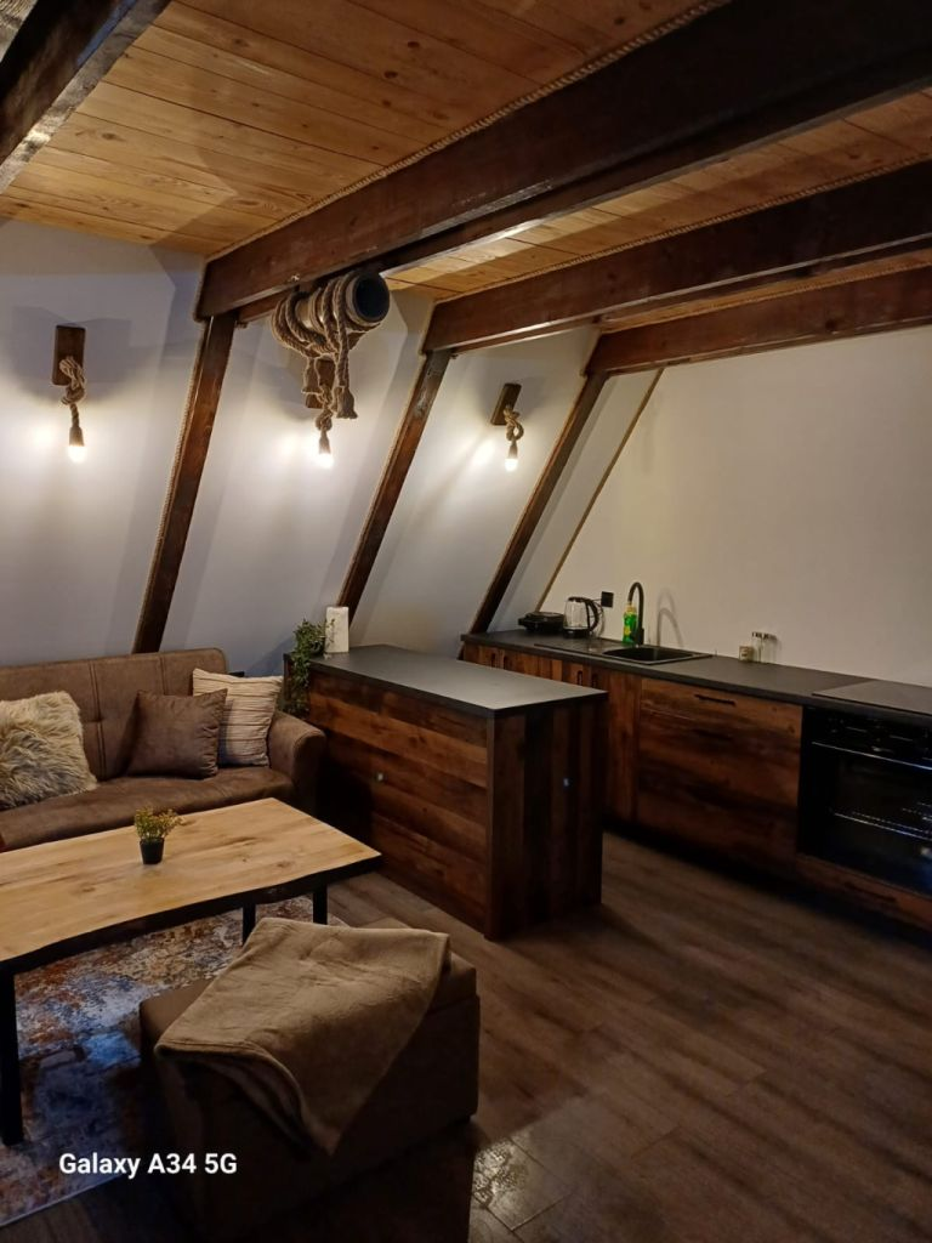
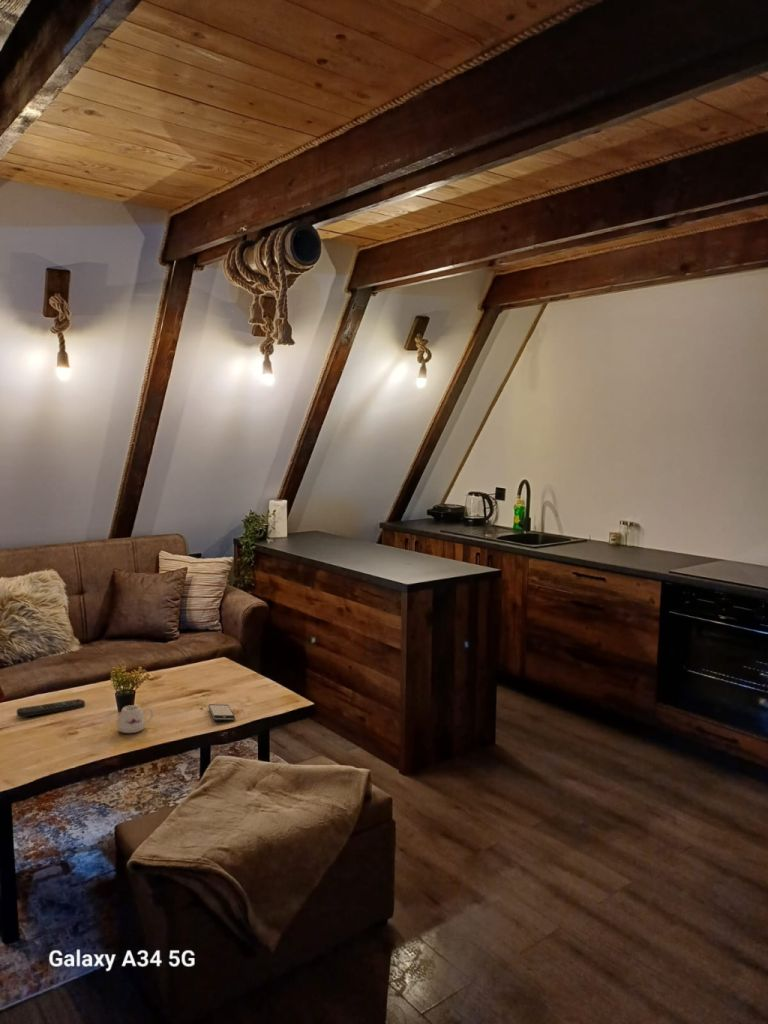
+ smartphone [207,703,236,721]
+ mug [116,704,154,734]
+ remote control [16,698,86,718]
